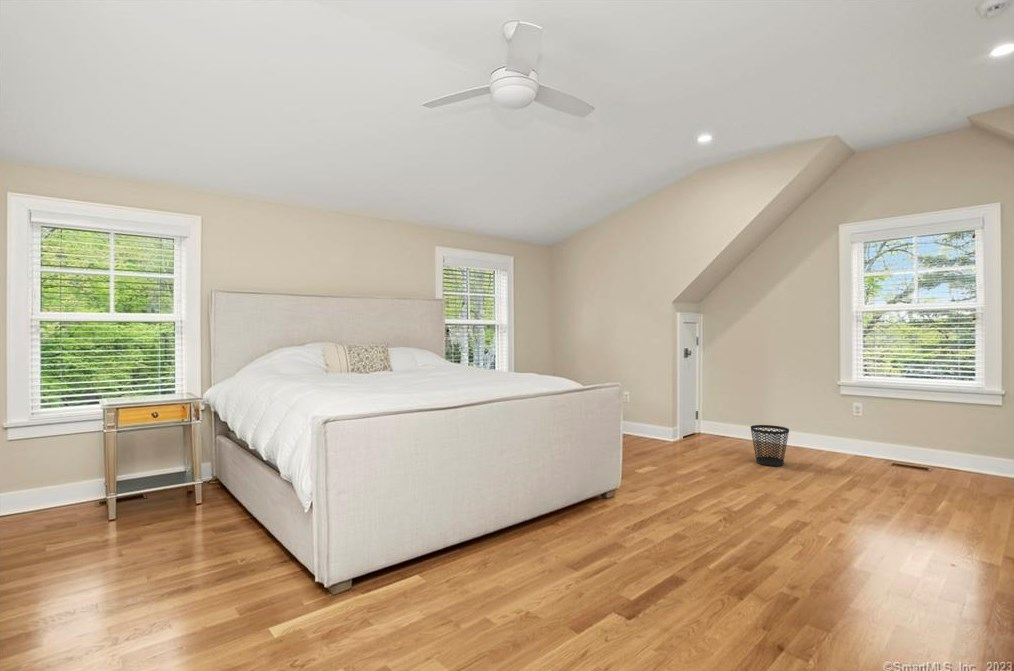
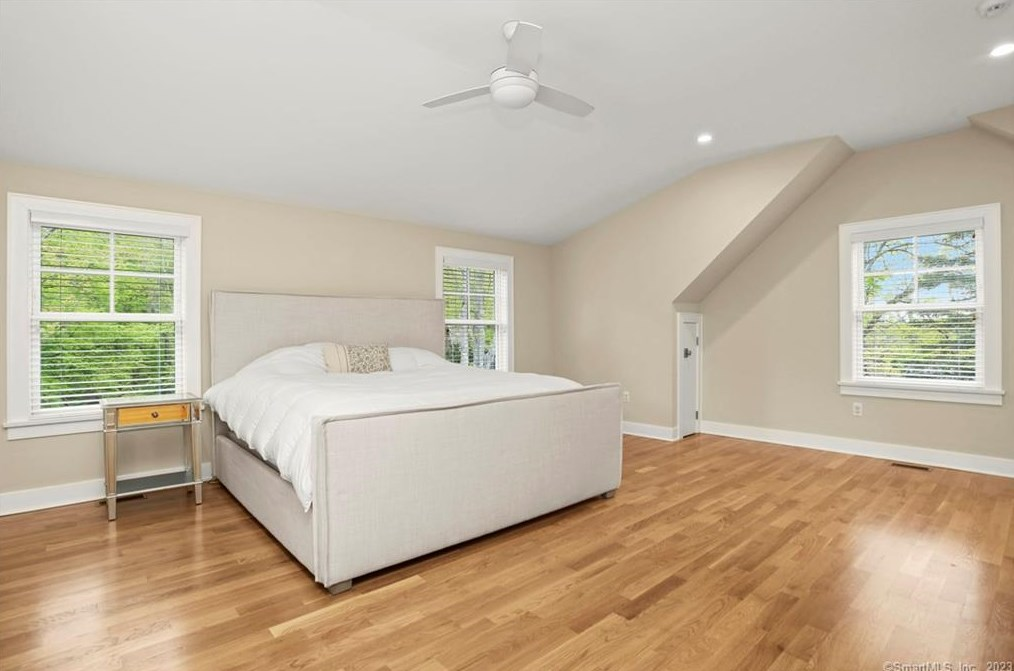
- wastebasket [750,424,790,467]
